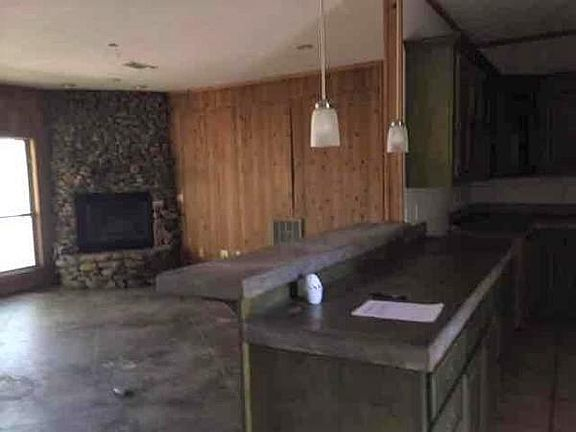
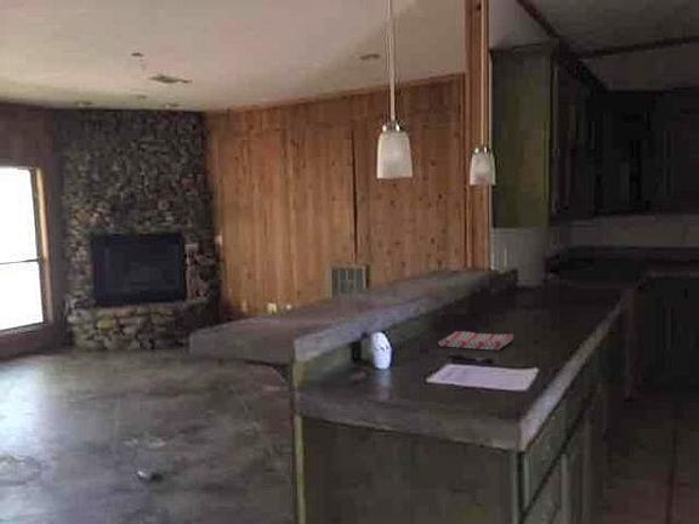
+ dish towel [437,330,515,352]
